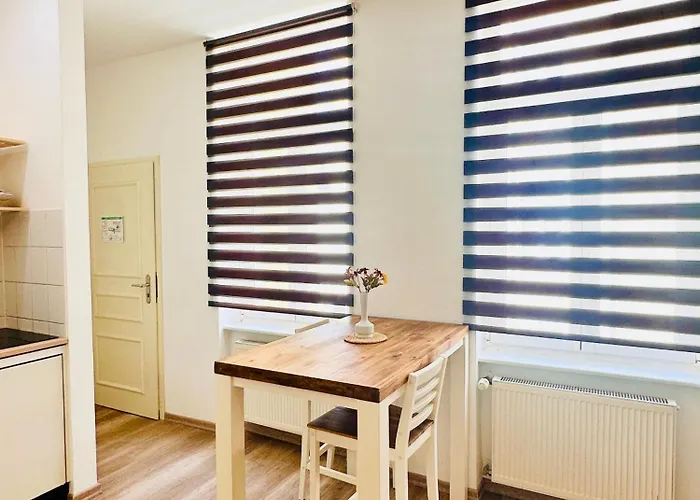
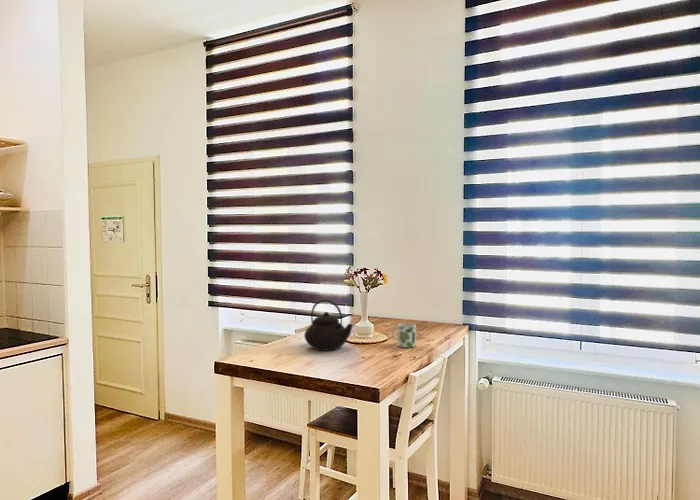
+ teapot [303,299,354,351]
+ mug [391,322,417,348]
